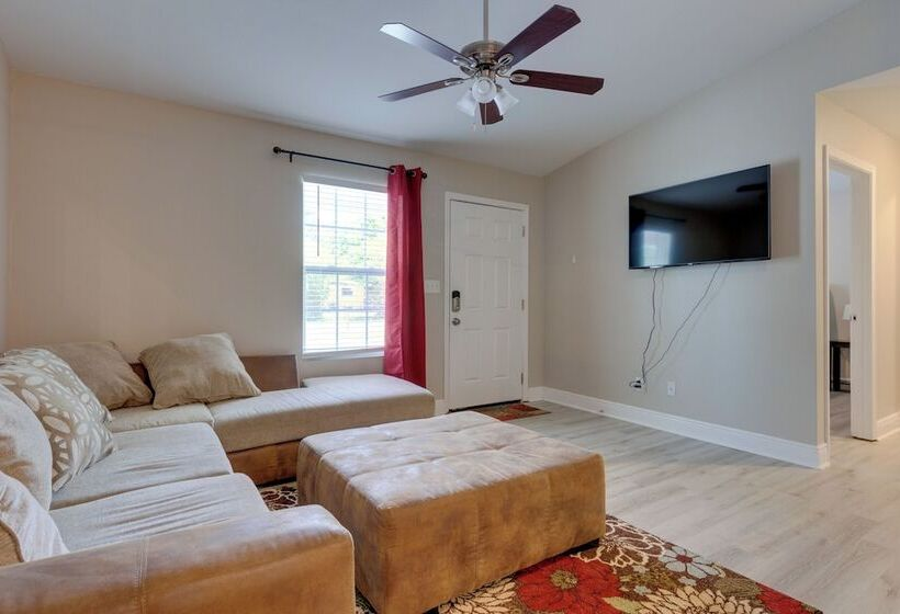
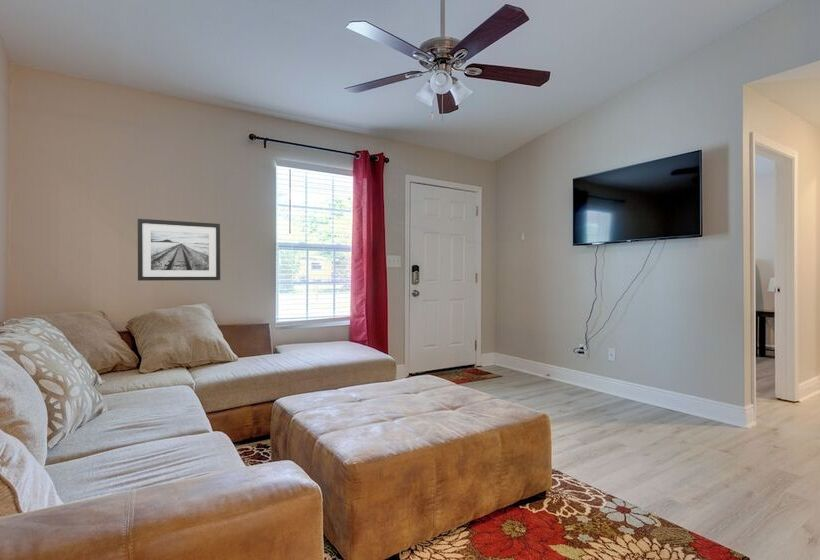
+ wall art [137,218,221,282]
